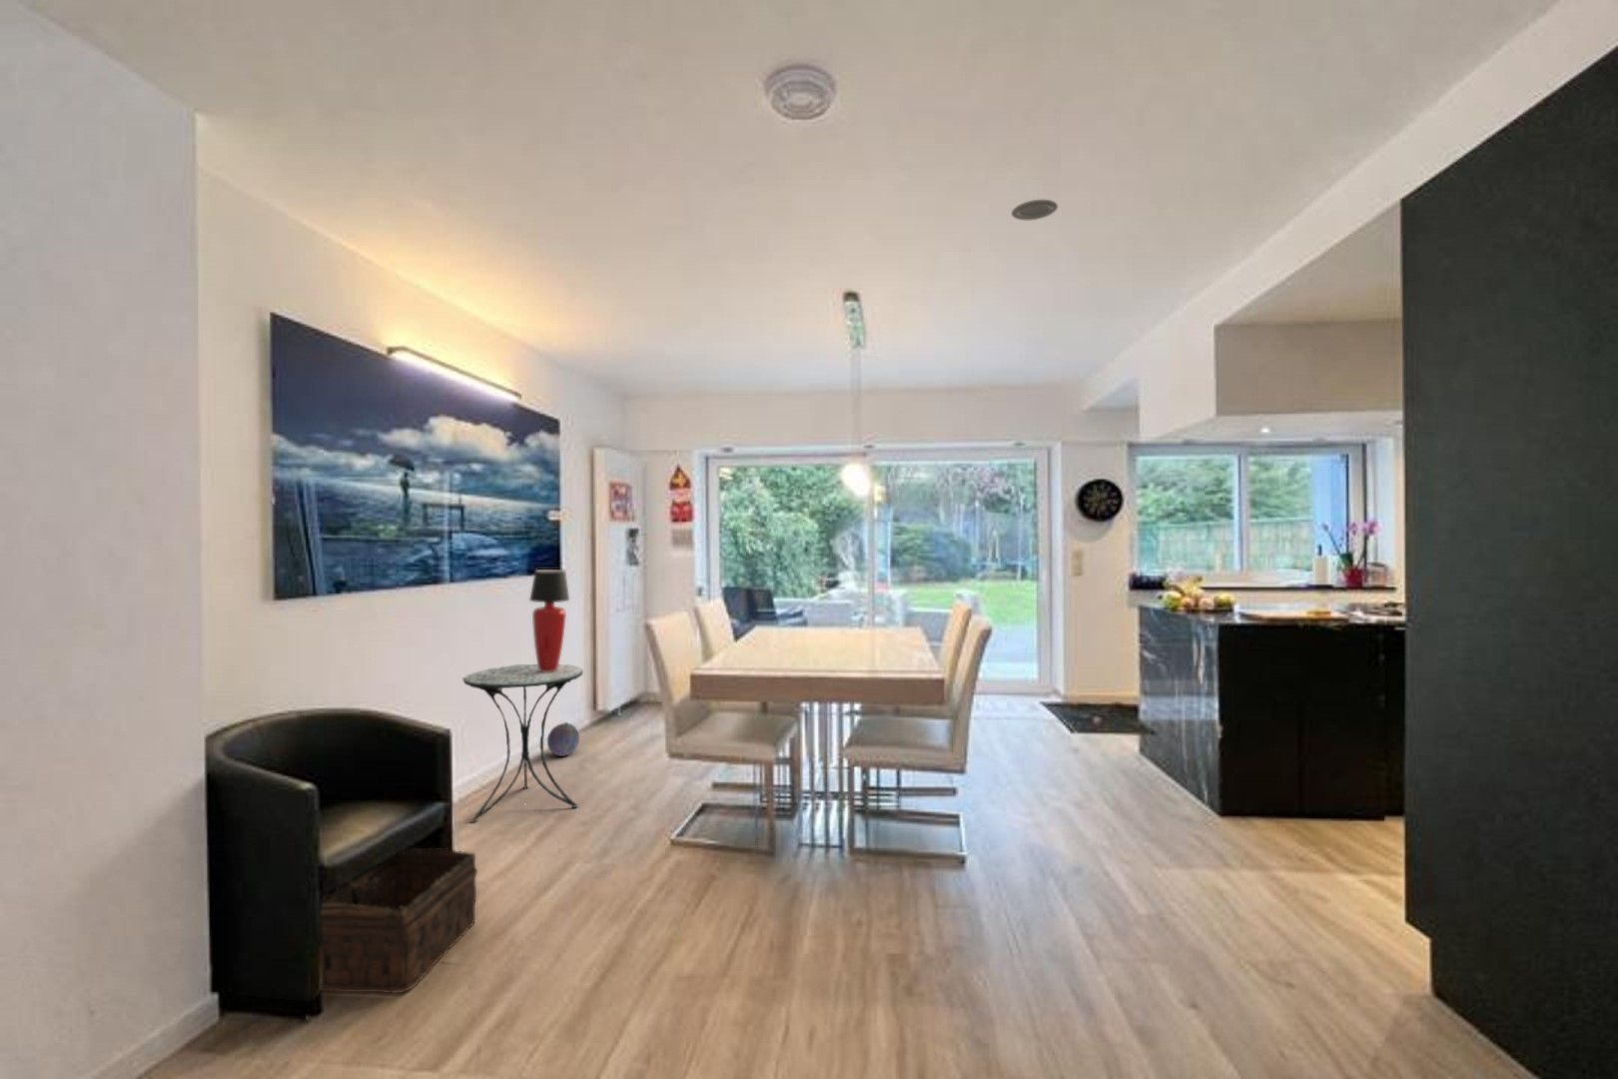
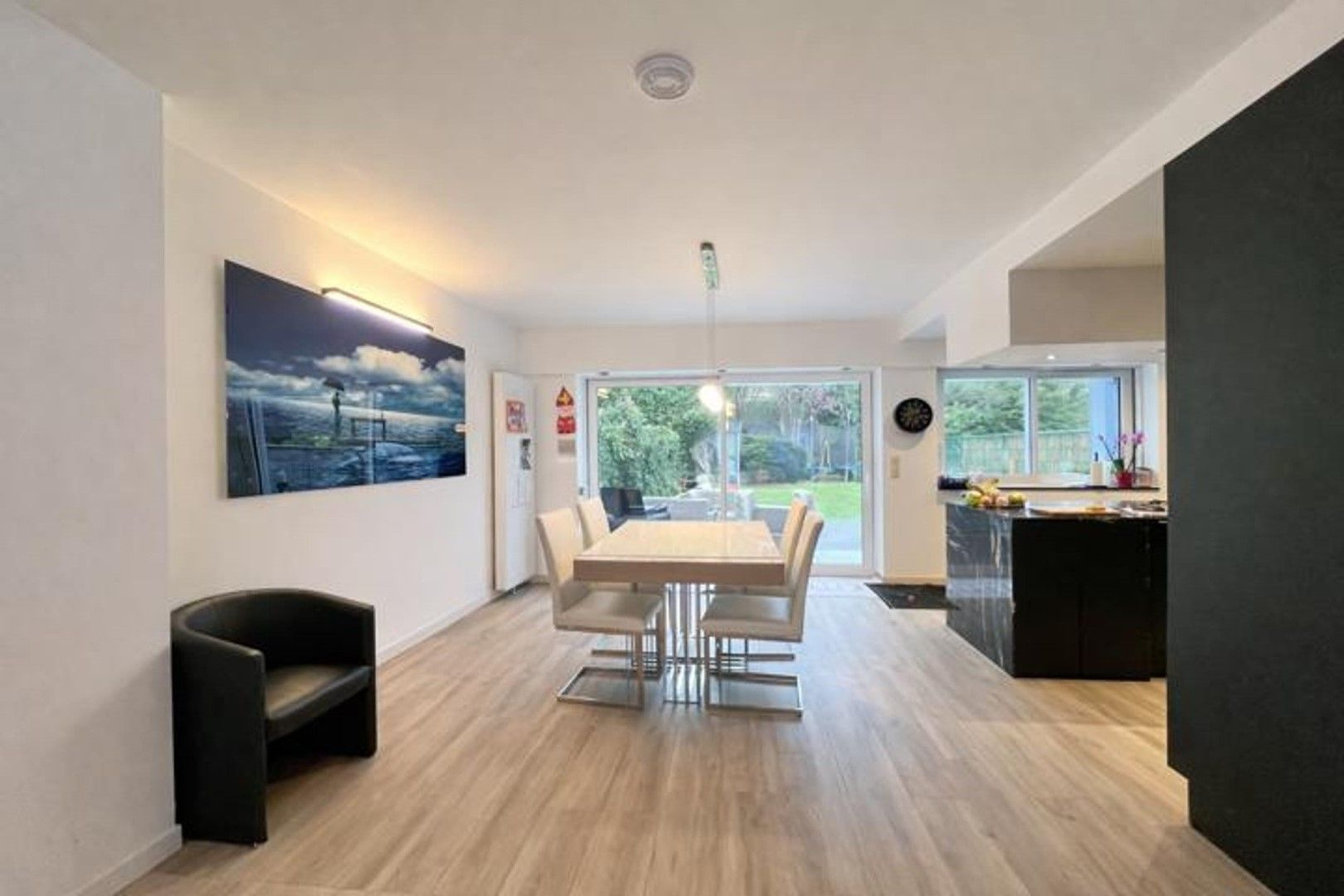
- recessed light [1011,199,1058,222]
- decorative ball [547,721,580,757]
- side table [461,664,584,824]
- table lamp [528,568,571,672]
- basket [319,848,478,993]
